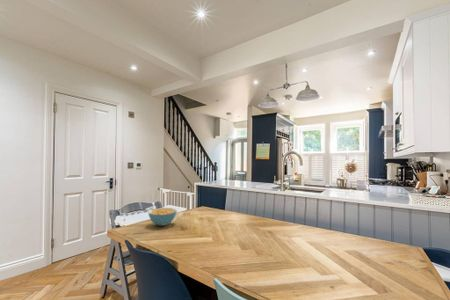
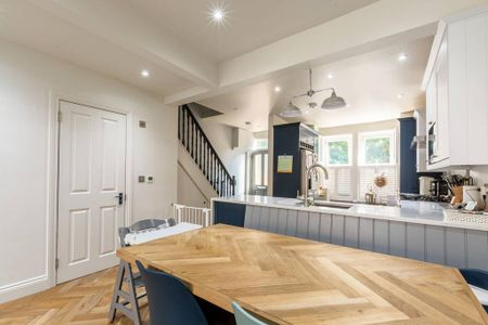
- cereal bowl [147,207,178,227]
